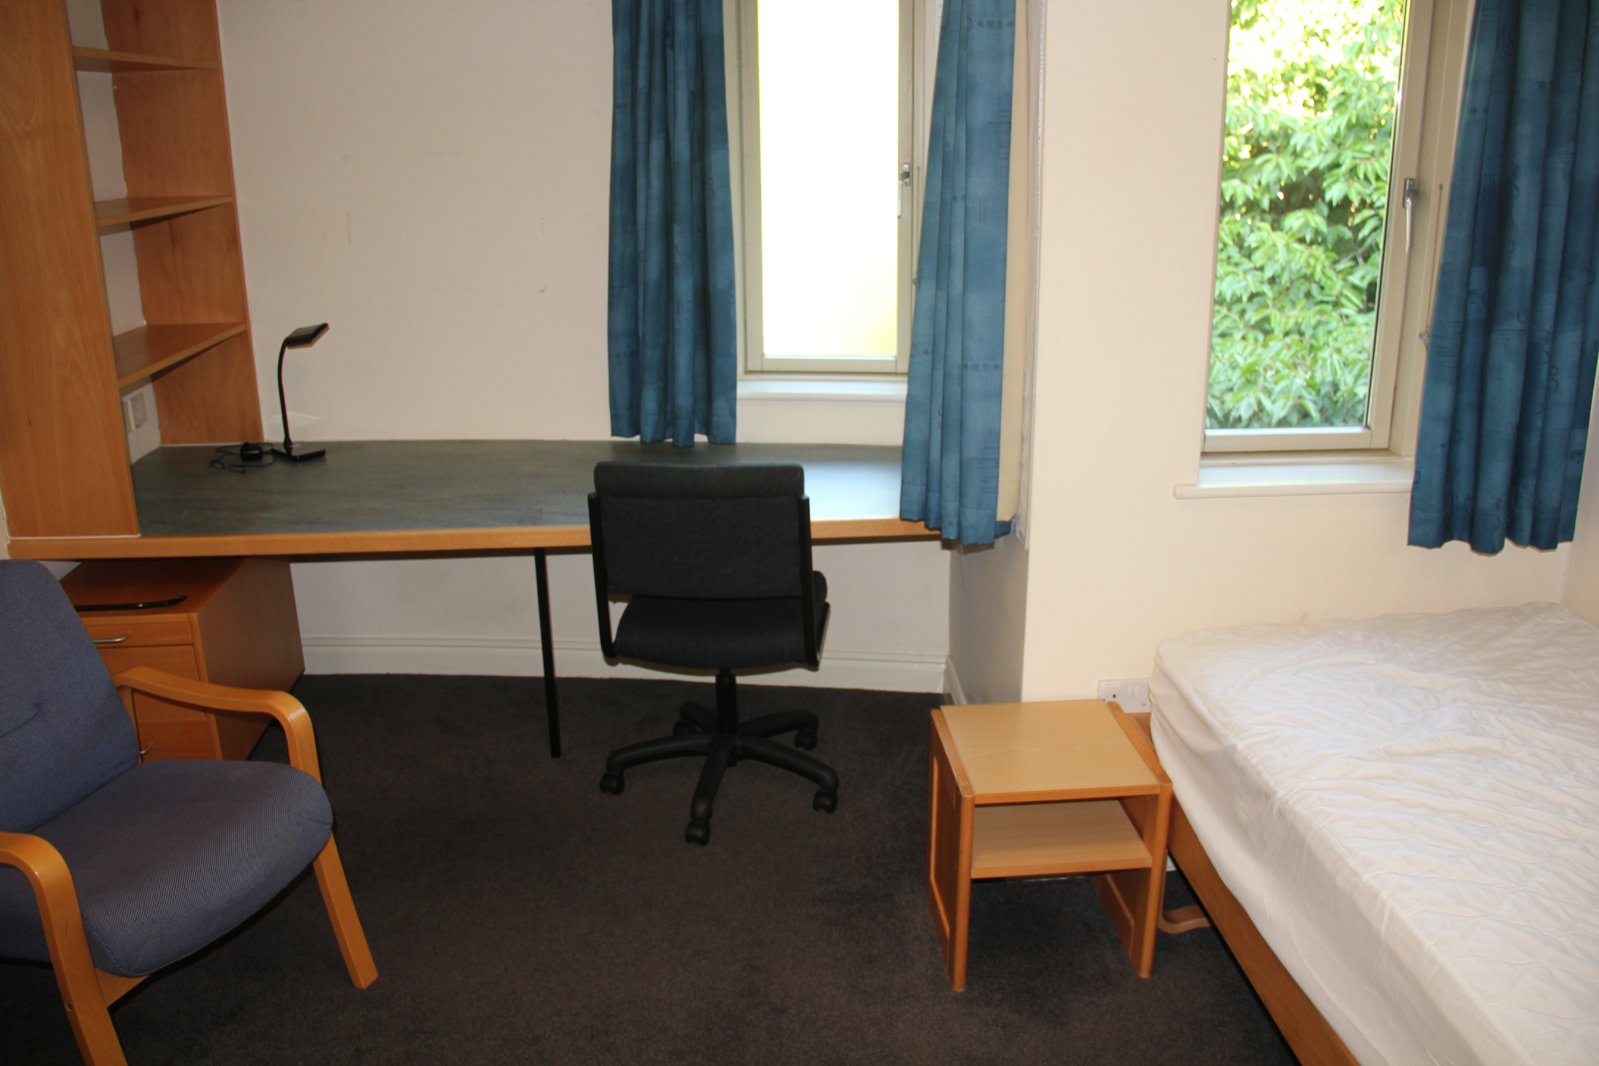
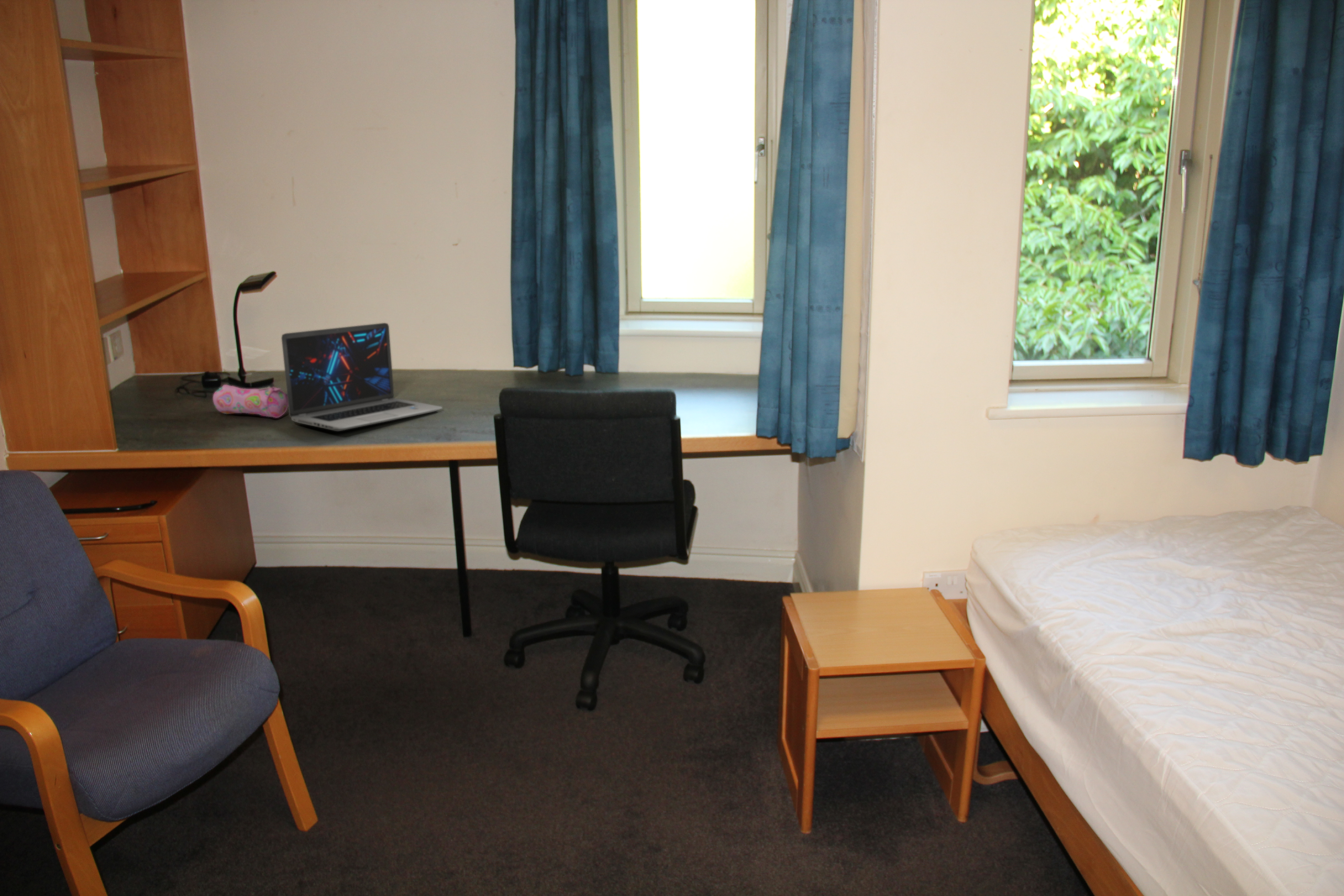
+ laptop [281,323,443,432]
+ pencil case [213,384,288,418]
